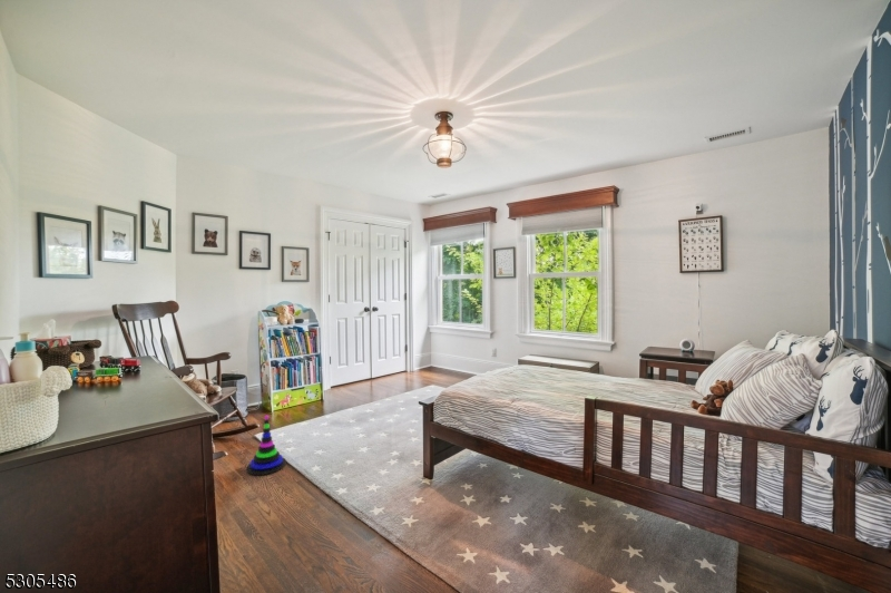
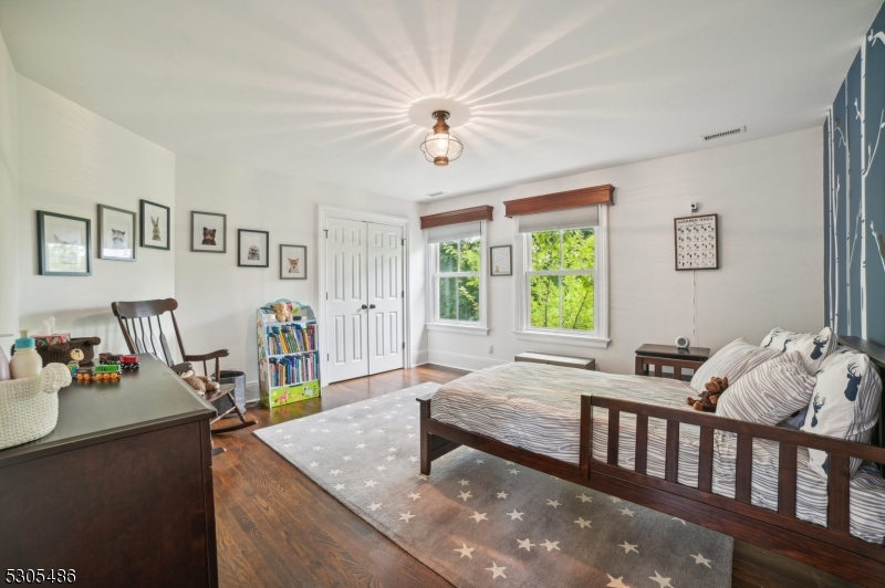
- stacking toy [246,415,287,476]
